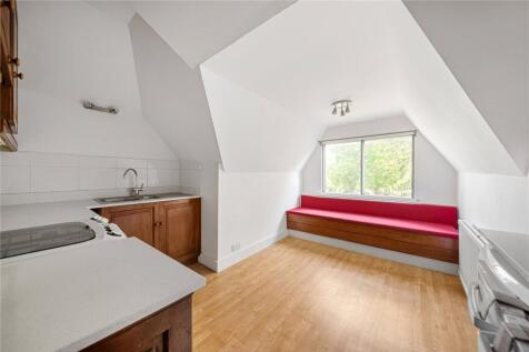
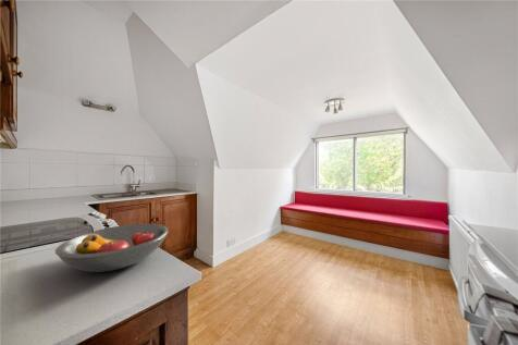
+ fruit bowl [54,223,170,273]
